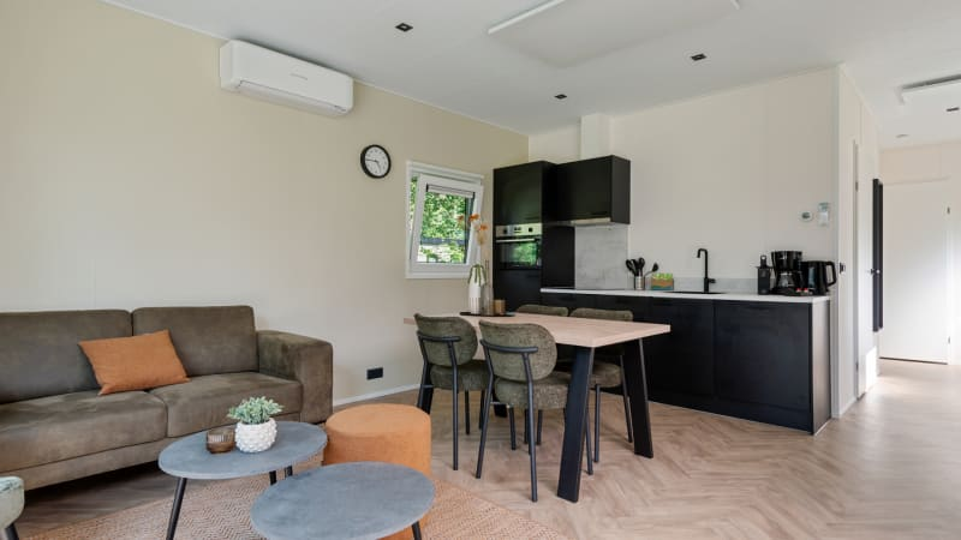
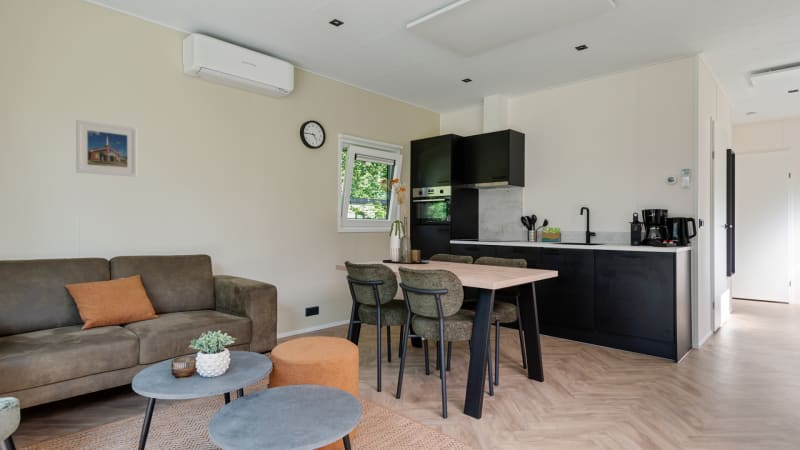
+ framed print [75,119,138,178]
